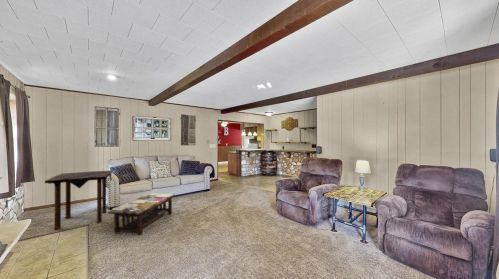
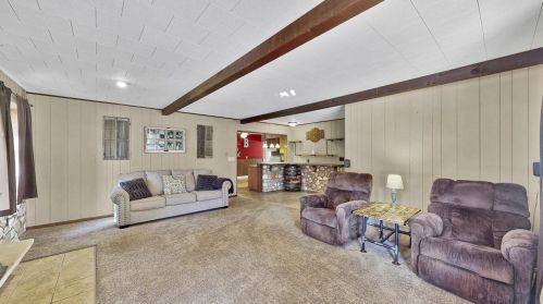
- side table [44,169,113,231]
- coffee table [108,192,176,236]
